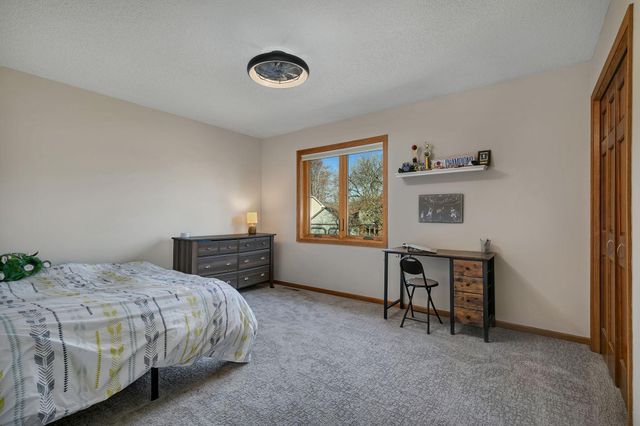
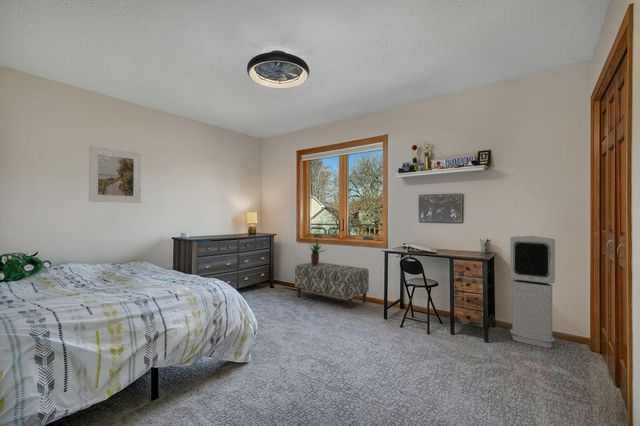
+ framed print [88,145,142,204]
+ bench [294,261,370,310]
+ air purifier [509,235,556,349]
+ potted plant [307,238,326,265]
